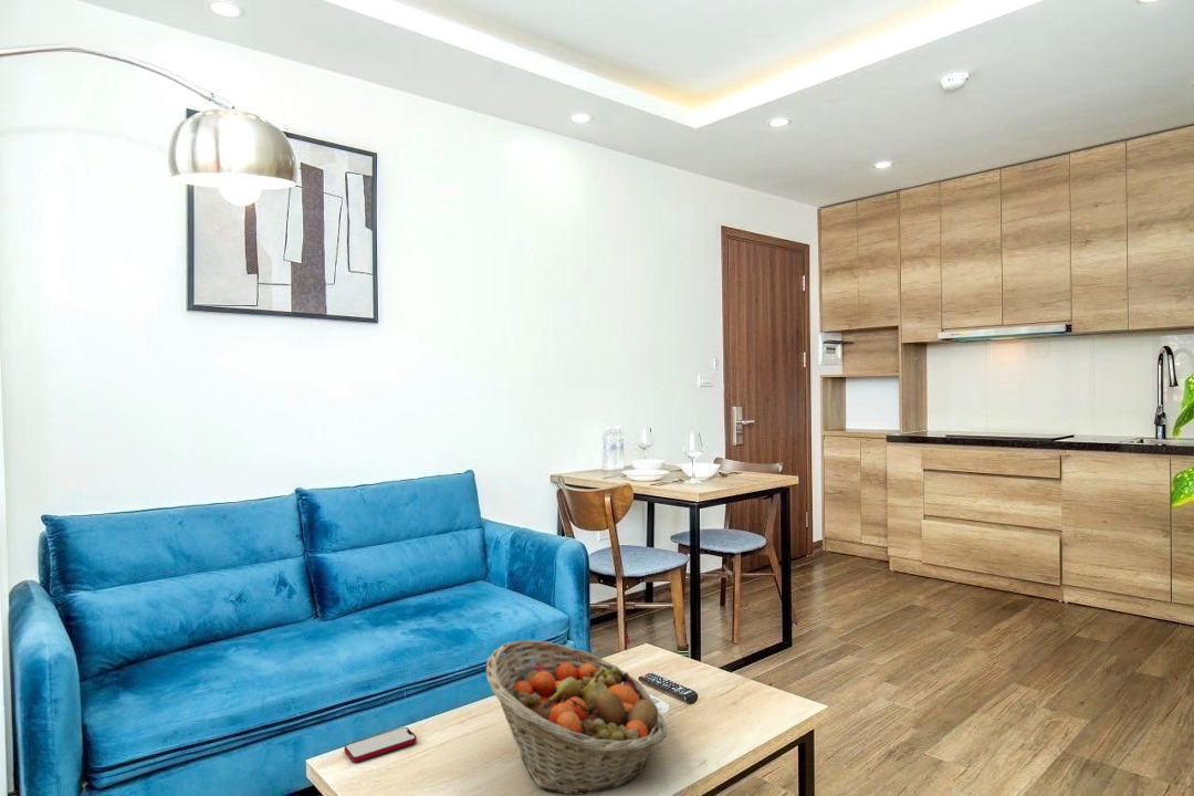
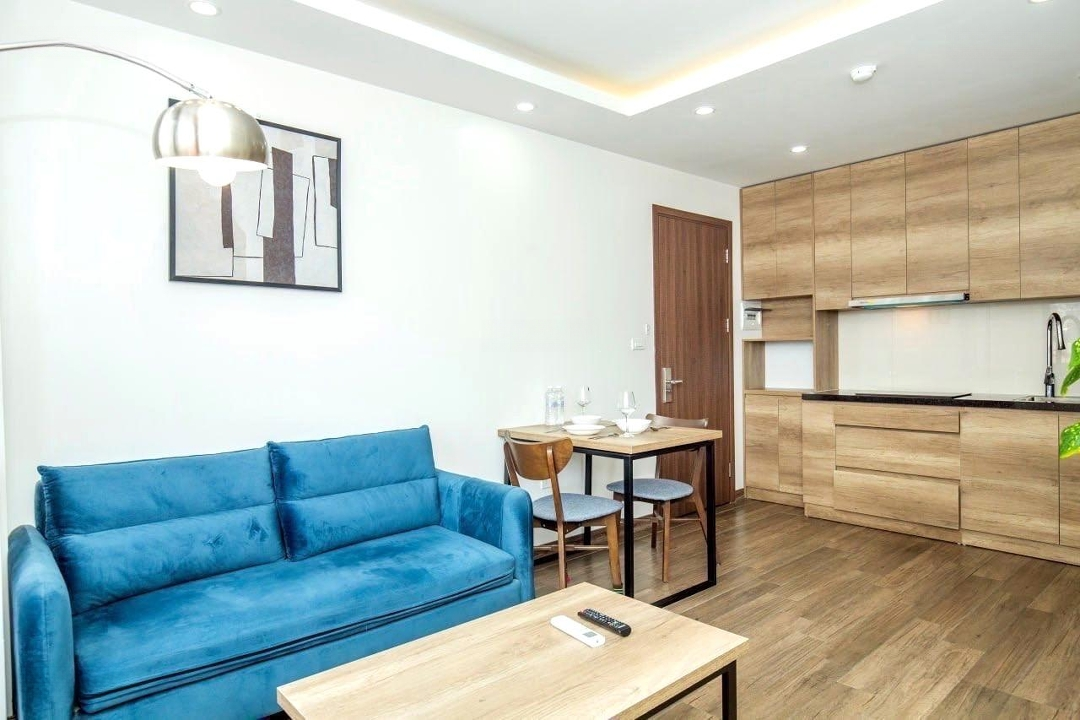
- smartphone [344,726,418,763]
- fruit basket [485,639,668,796]
